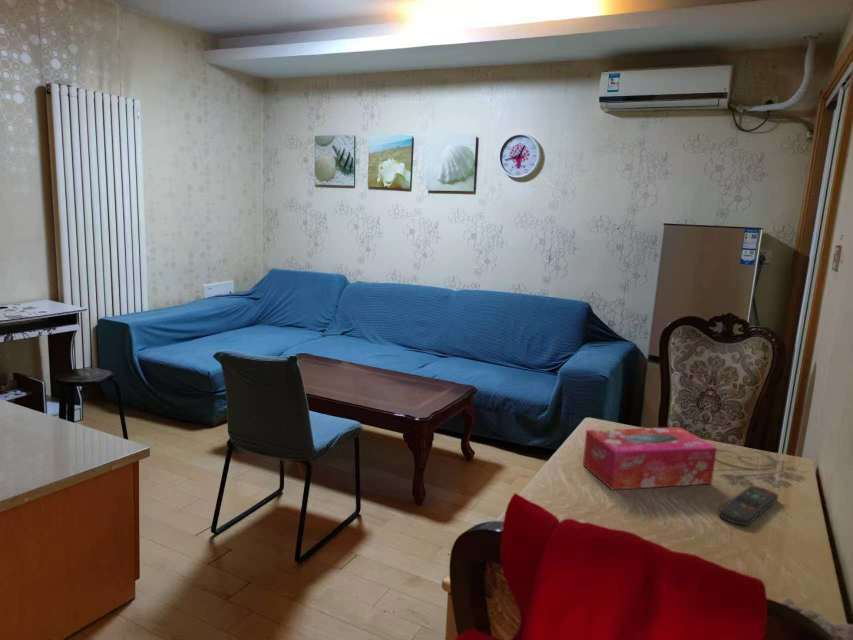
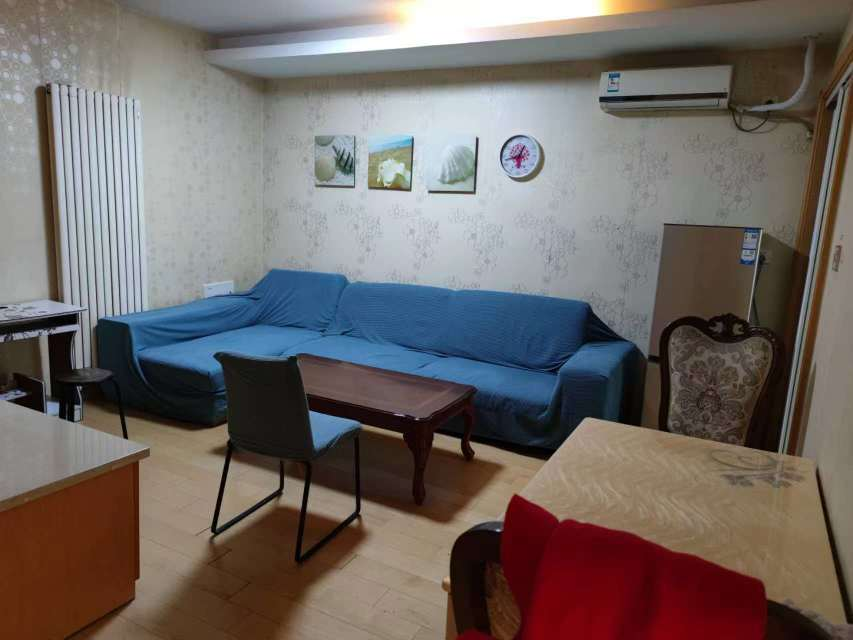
- remote control [717,485,779,527]
- tissue box [582,426,718,491]
